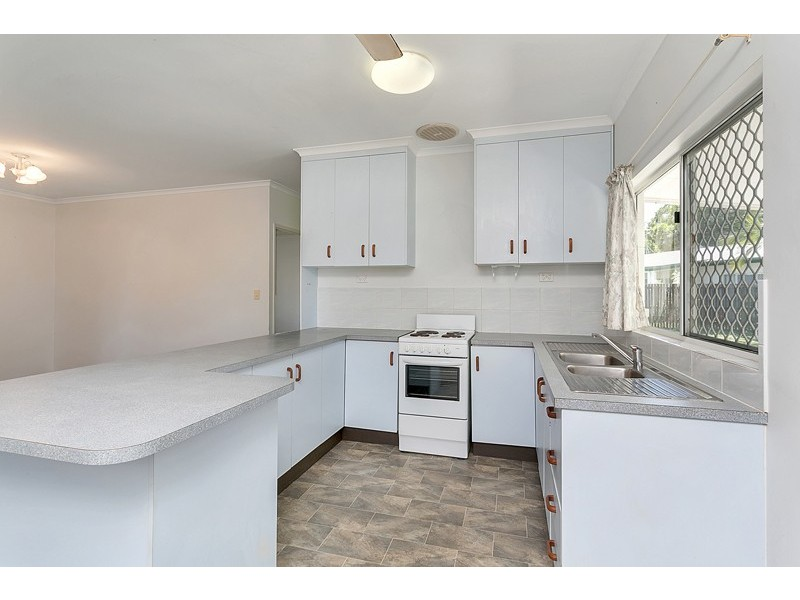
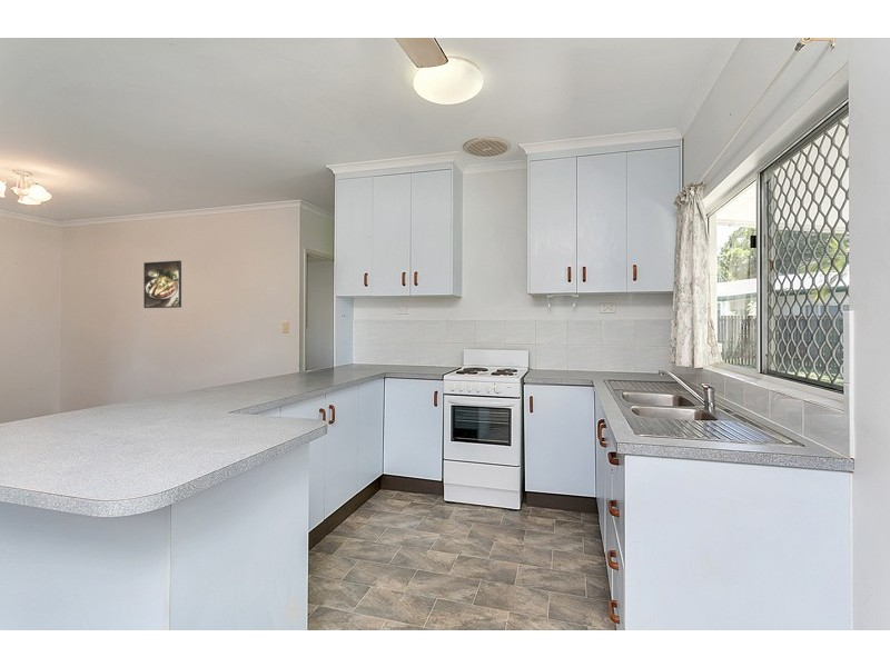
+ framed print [142,259,182,309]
